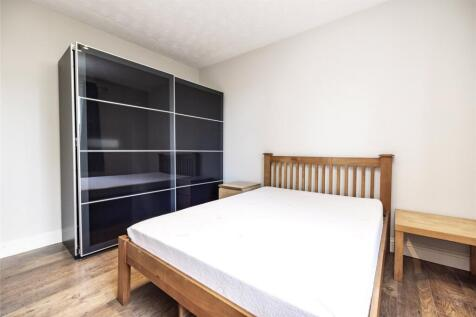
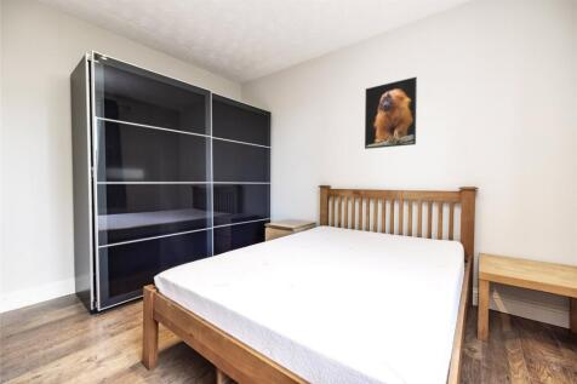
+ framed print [364,76,418,150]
